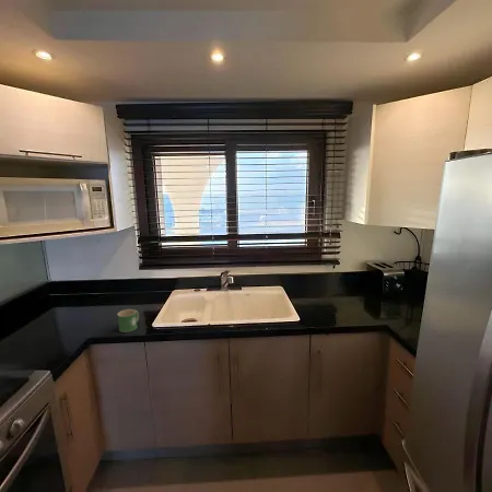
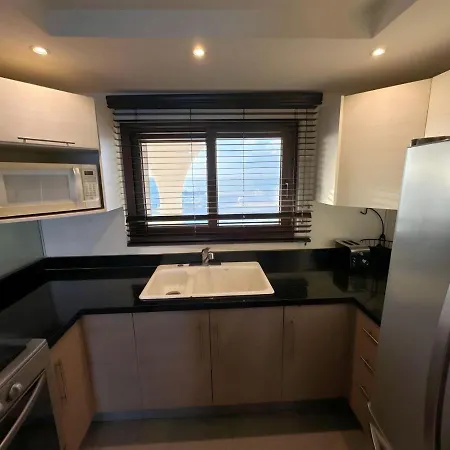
- mug [117,308,140,333]
